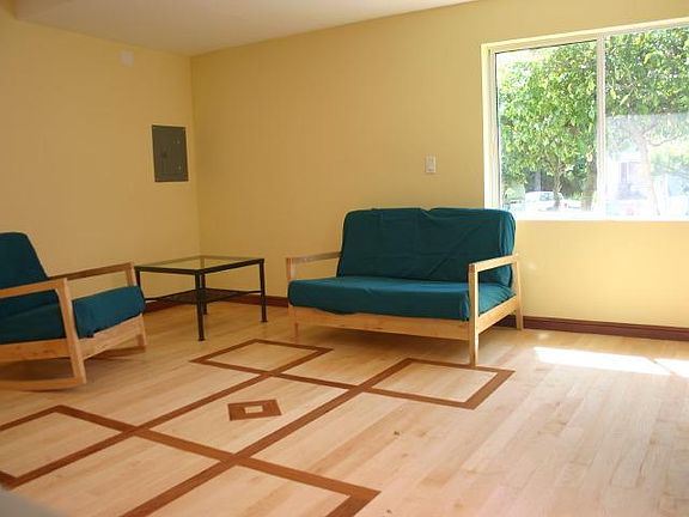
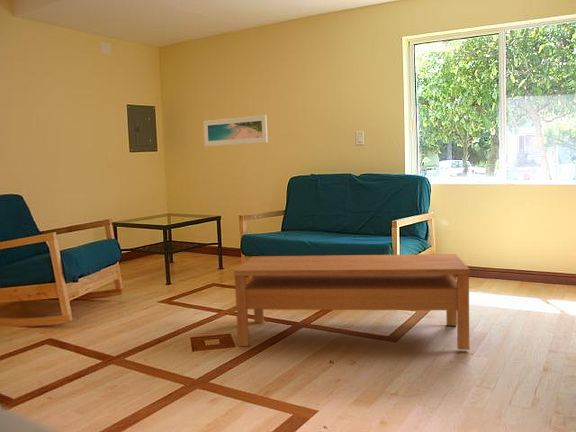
+ coffee table [233,253,471,351]
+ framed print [202,114,269,147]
